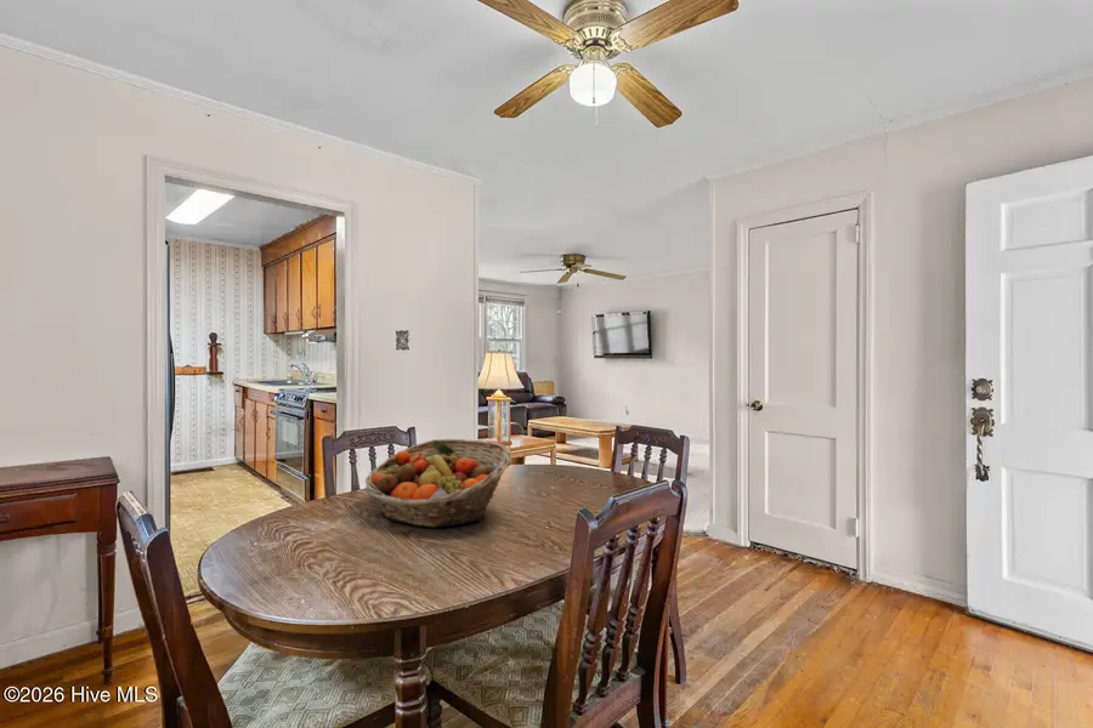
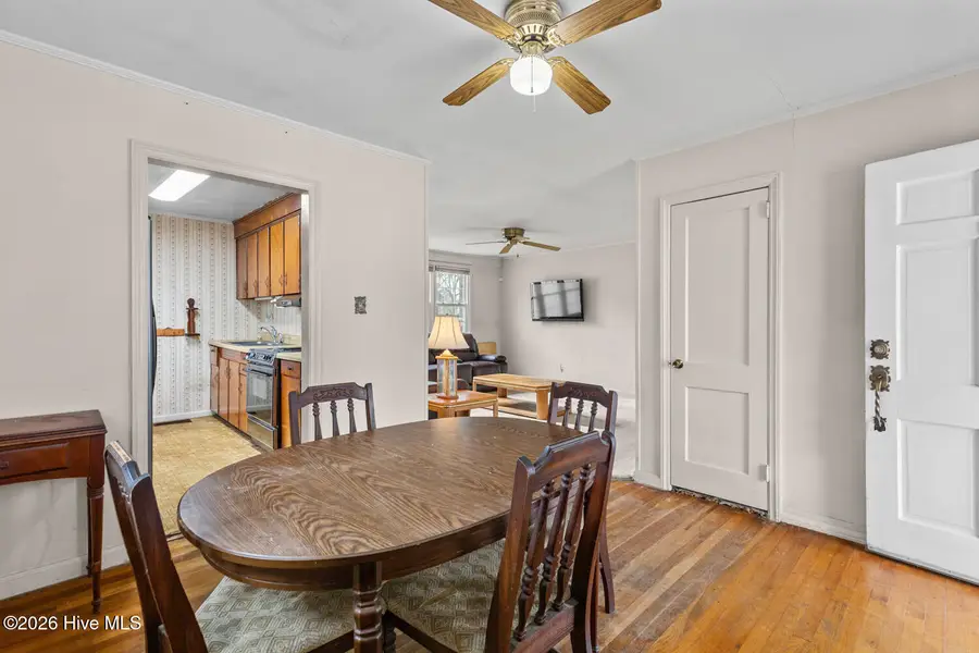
- fruit basket [364,438,512,528]
